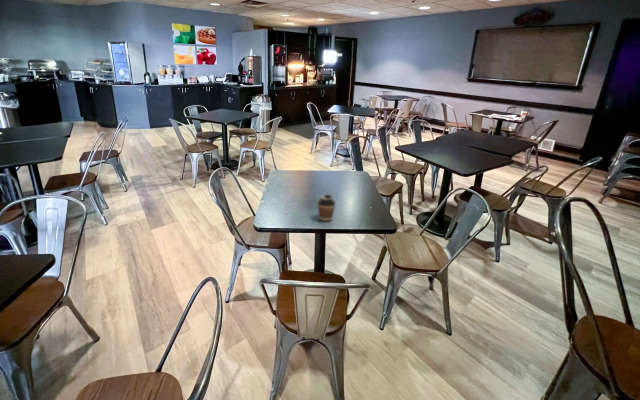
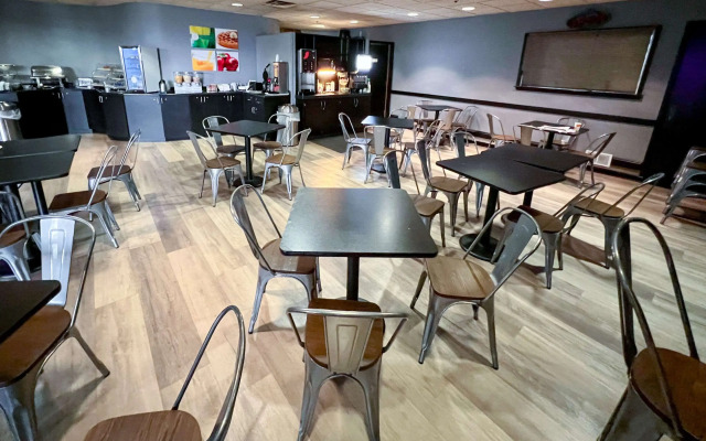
- coffee cup [316,193,337,222]
